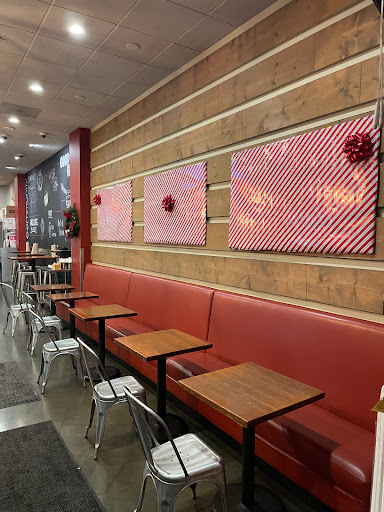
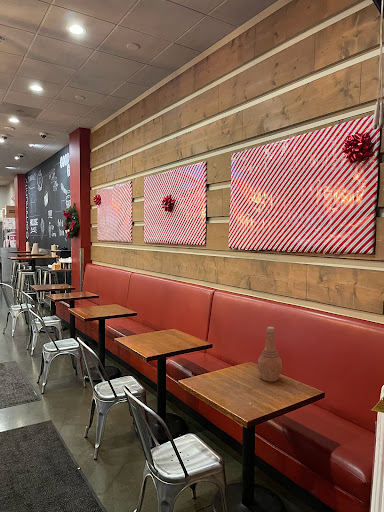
+ vase [257,326,283,383]
